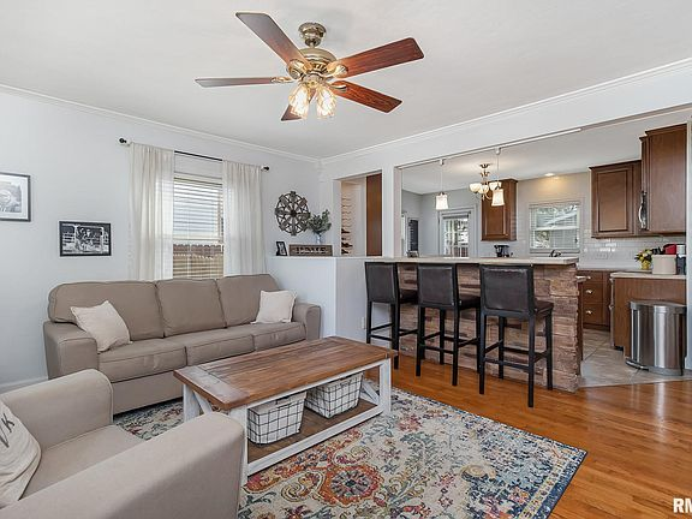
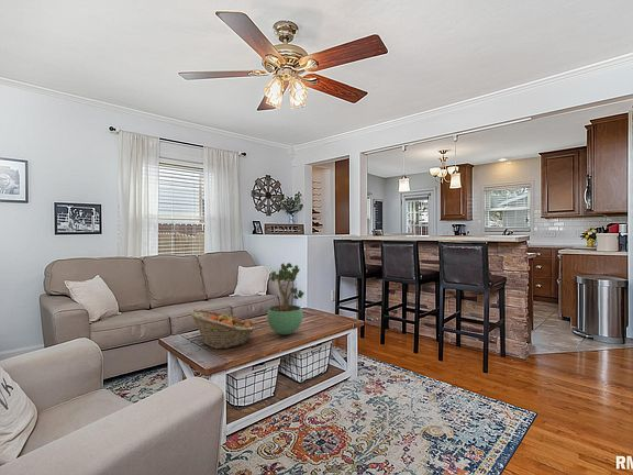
+ fruit basket [189,308,256,350]
+ potted plant [266,262,306,335]
